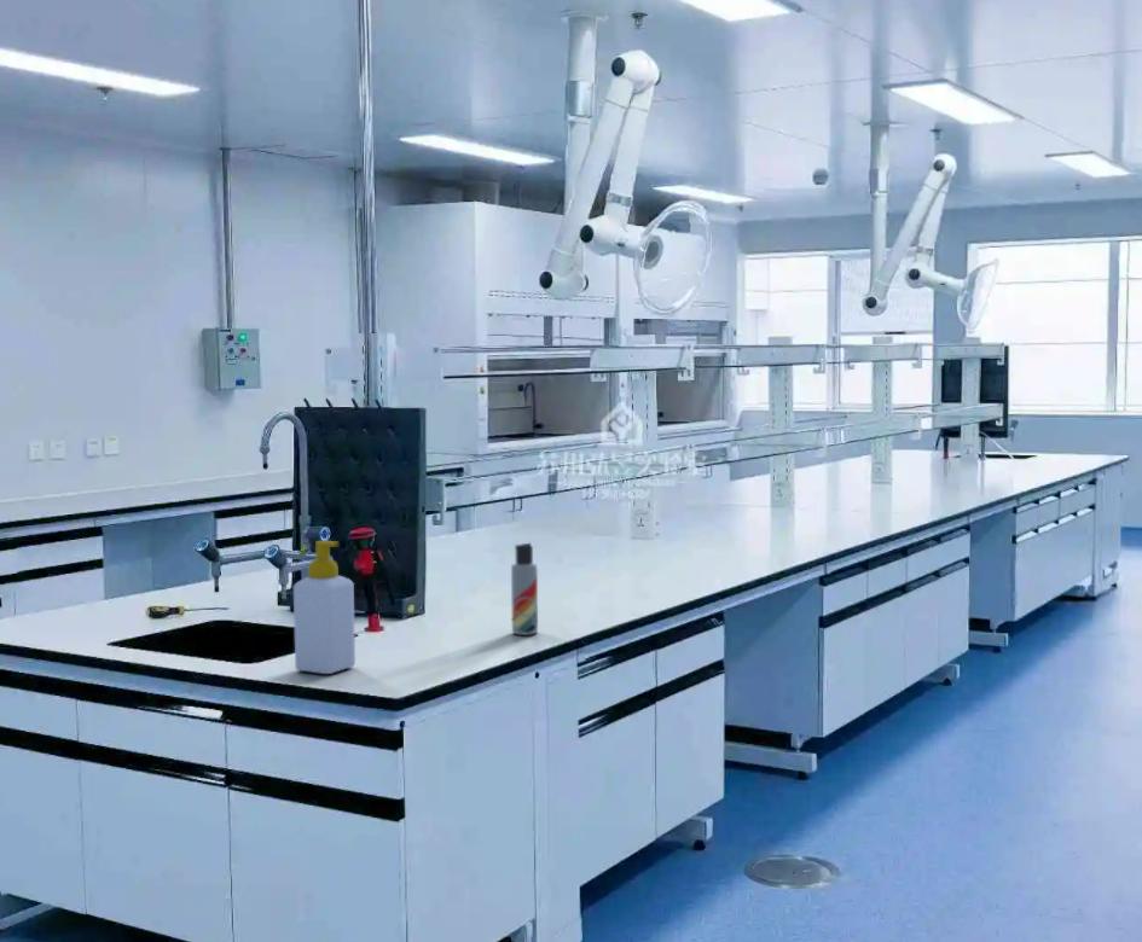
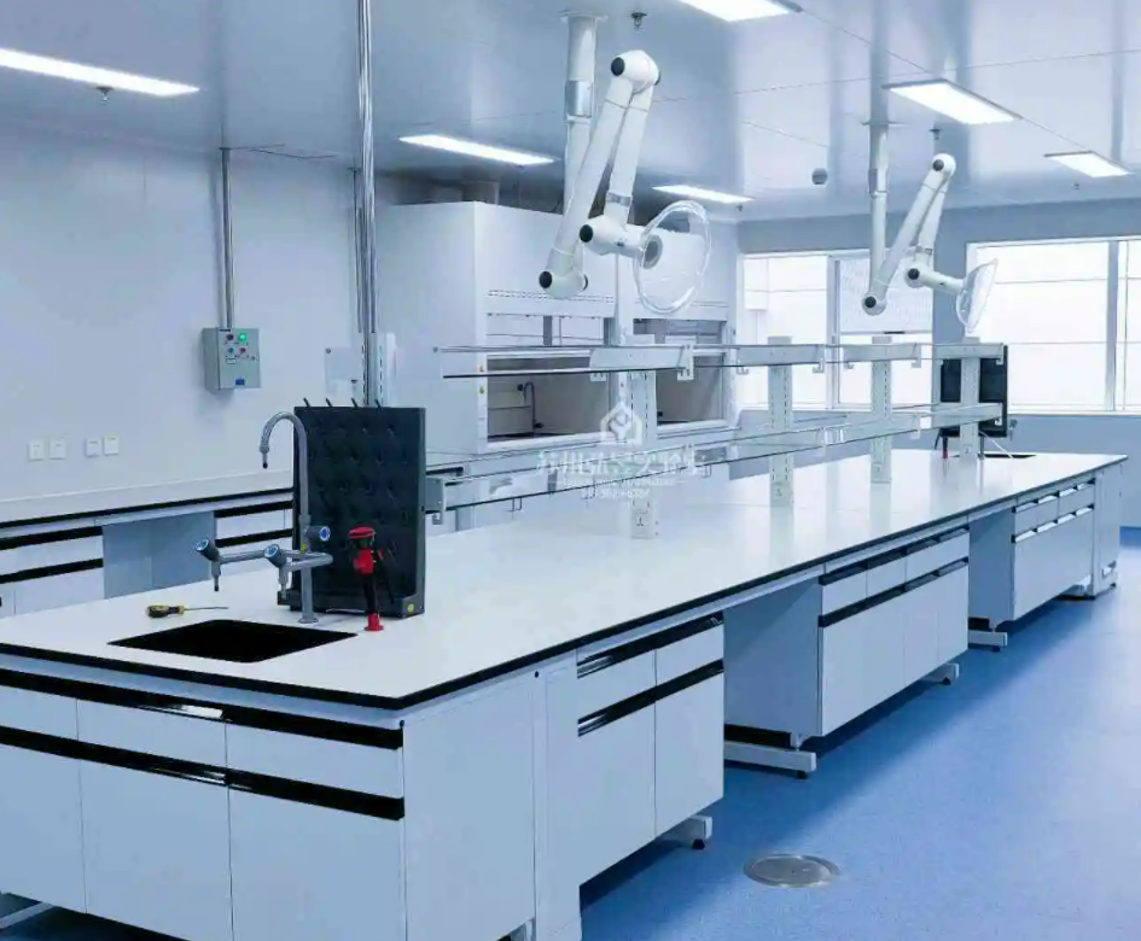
- soap bottle [292,540,356,675]
- lotion bottle [510,541,539,636]
